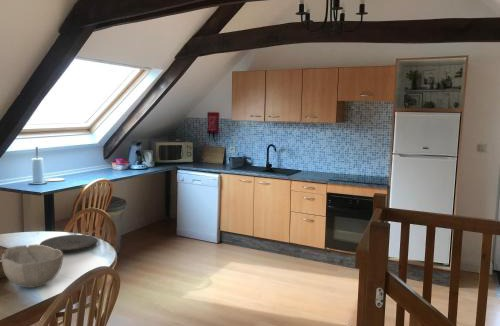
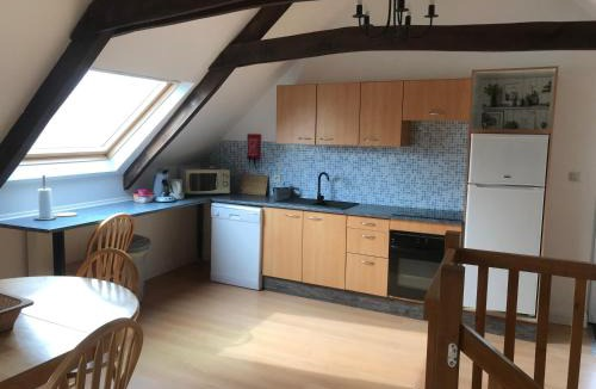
- plate [39,234,99,252]
- bowl [0,243,64,289]
